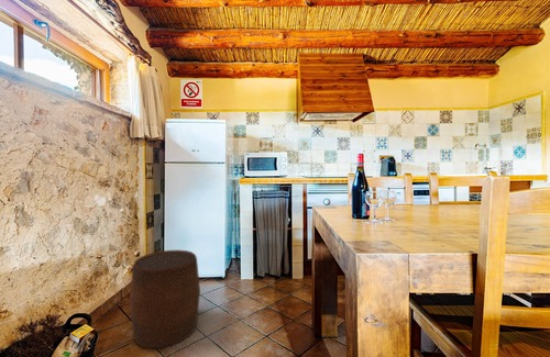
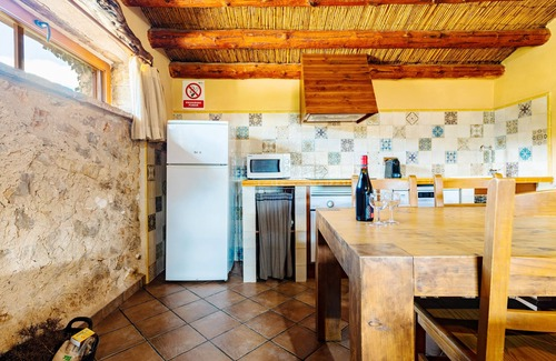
- stool [129,249,201,349]
